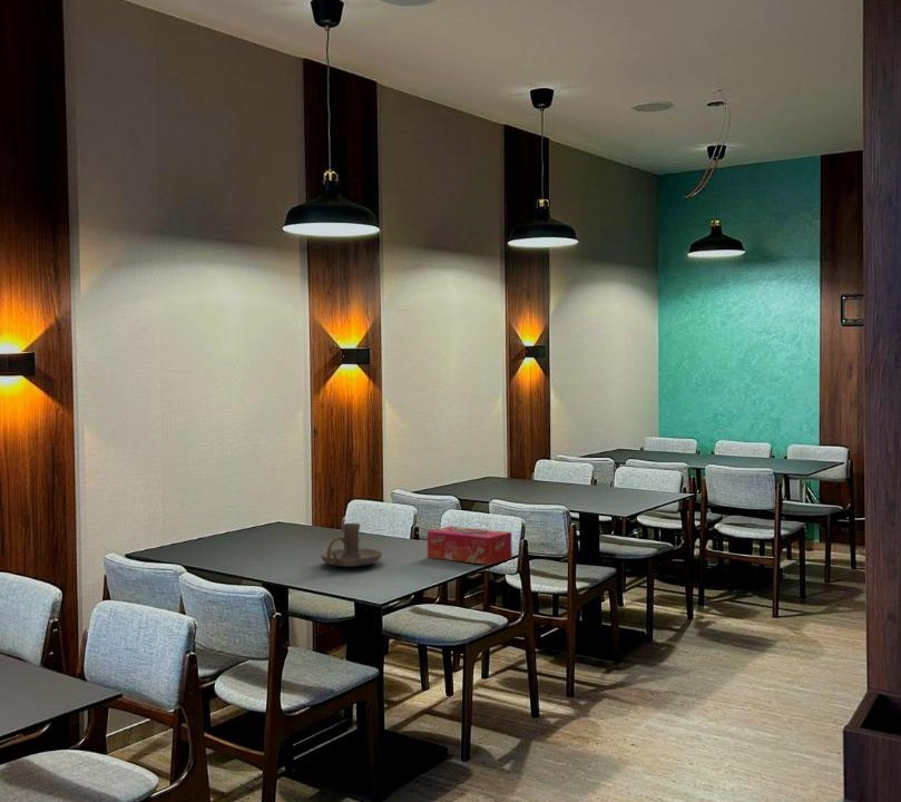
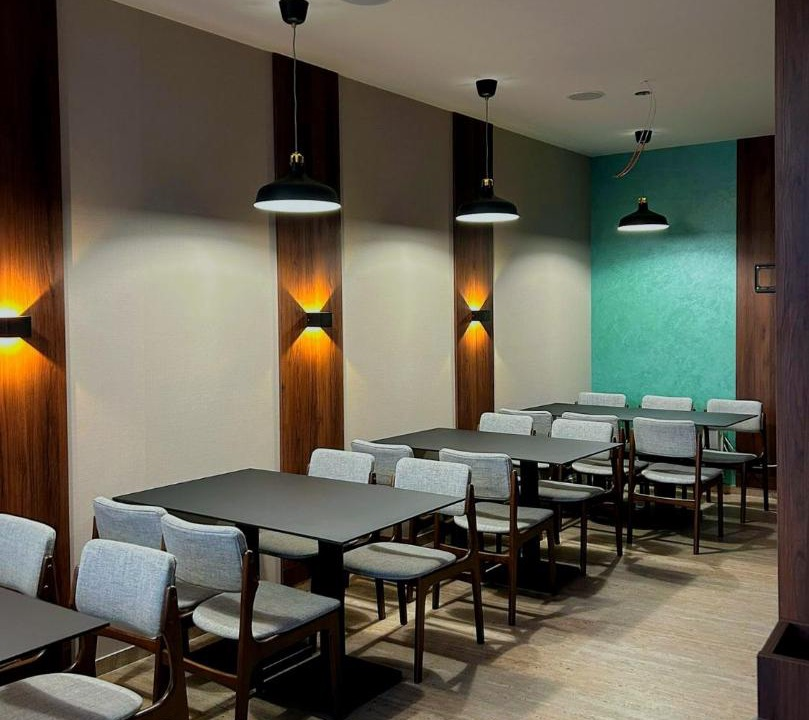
- candle holder [320,522,383,568]
- tissue box [427,526,513,566]
